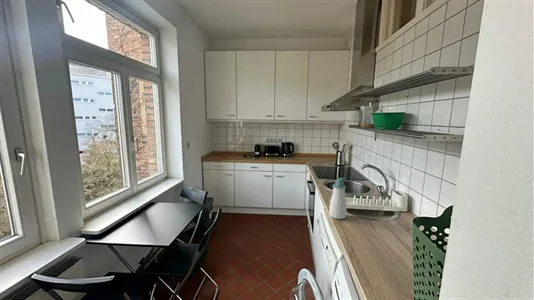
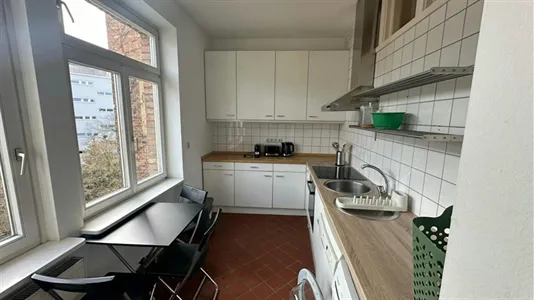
- soap bottle [328,177,348,220]
